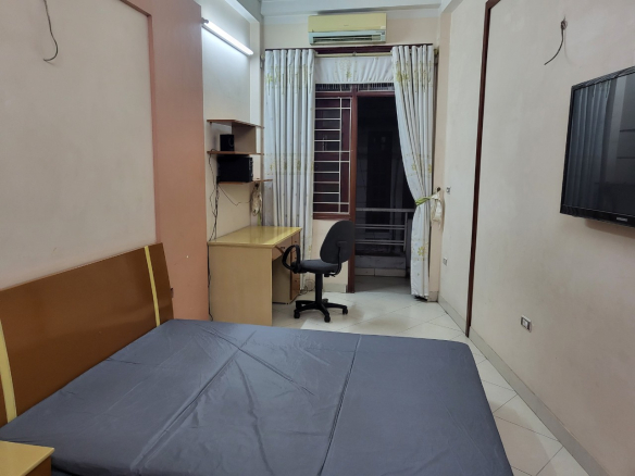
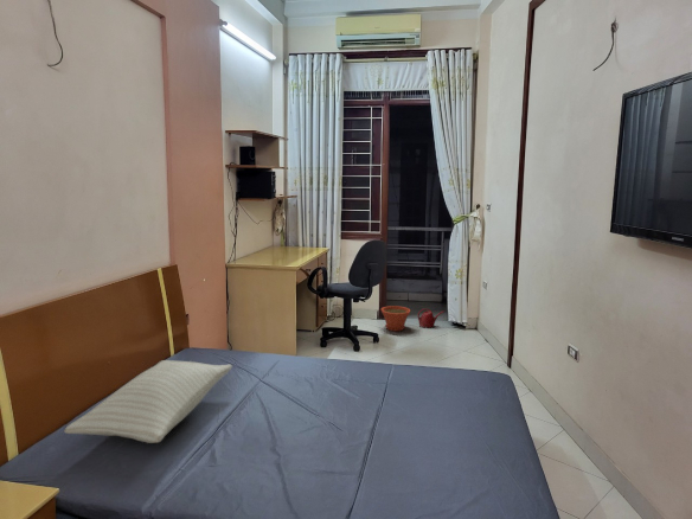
+ plant pot [380,305,411,333]
+ watering can [417,307,446,329]
+ pillow [63,359,233,444]
